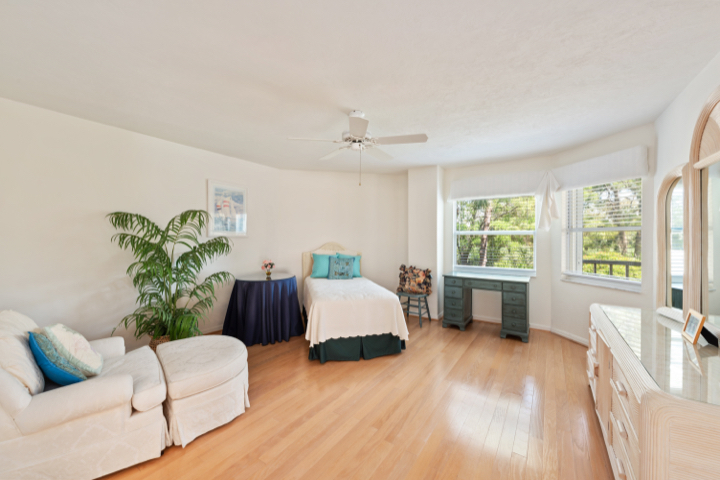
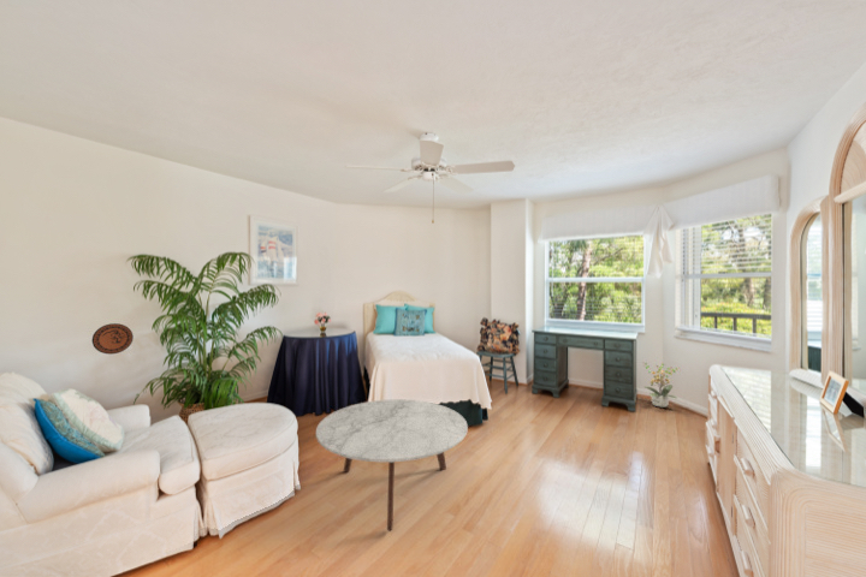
+ decorative plate [91,322,135,356]
+ potted plant [641,361,680,409]
+ coffee table [315,398,469,531]
